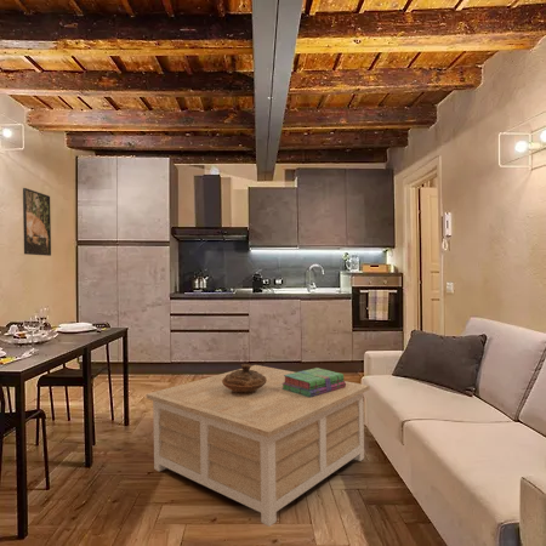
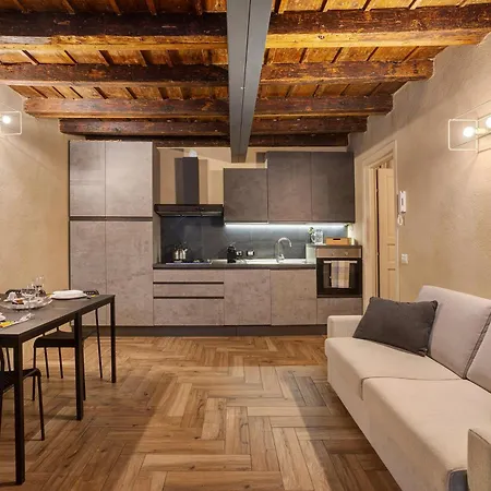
- decorative bowl [222,363,267,392]
- stack of books [281,366,346,397]
- coffee table [146,364,371,528]
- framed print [22,187,52,257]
